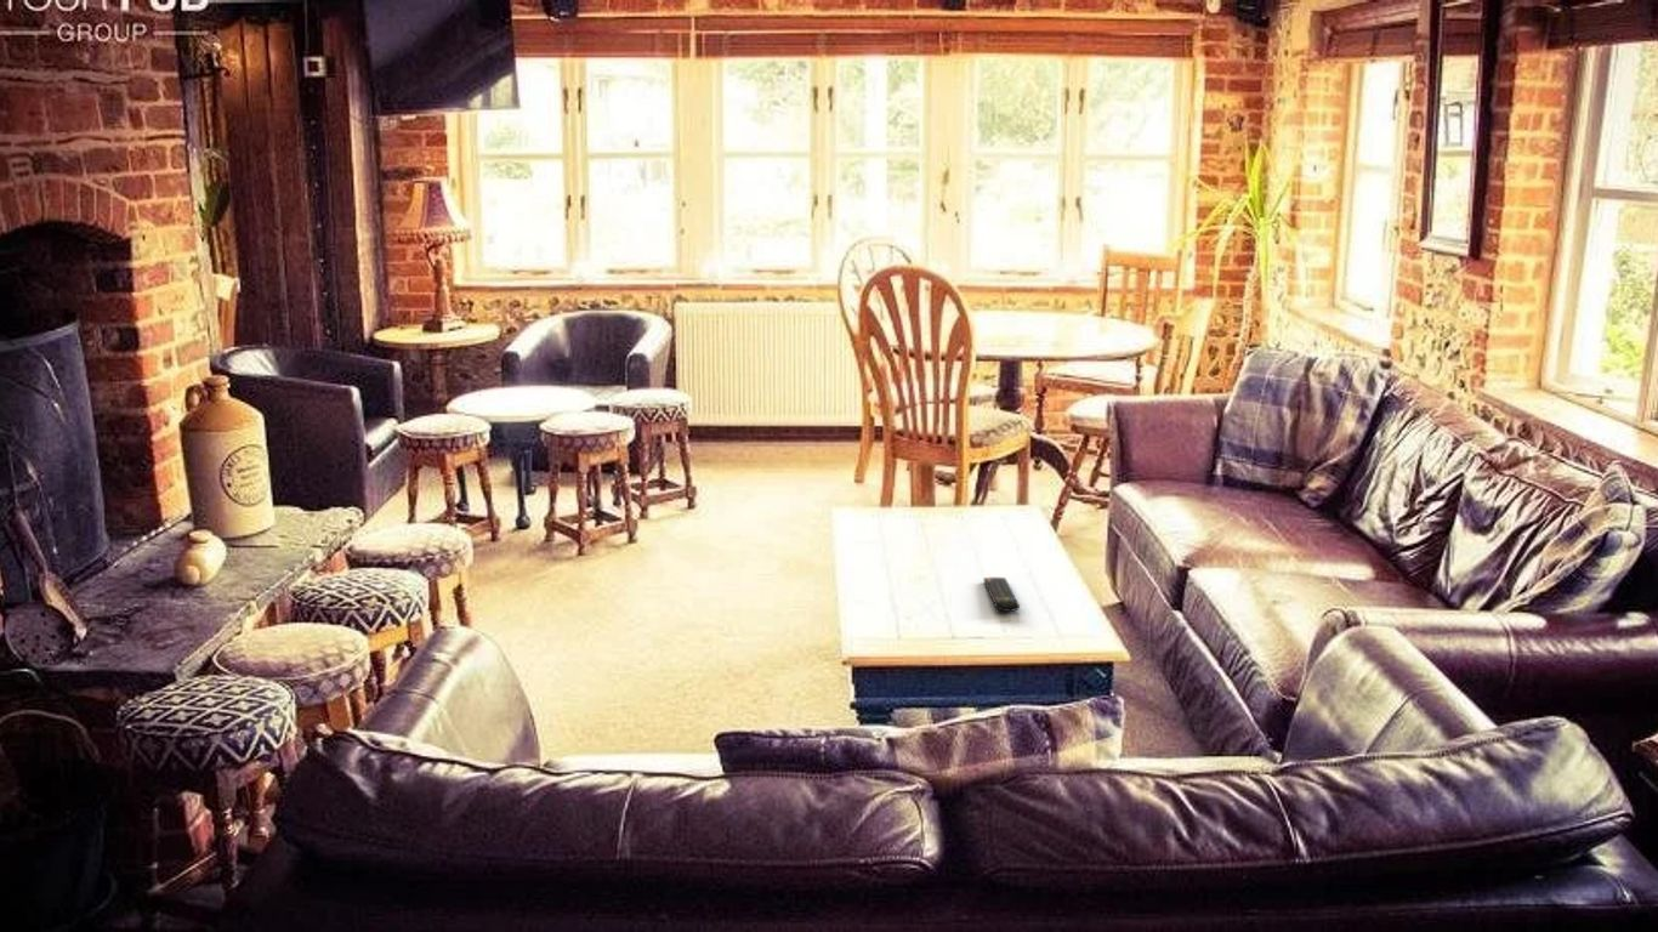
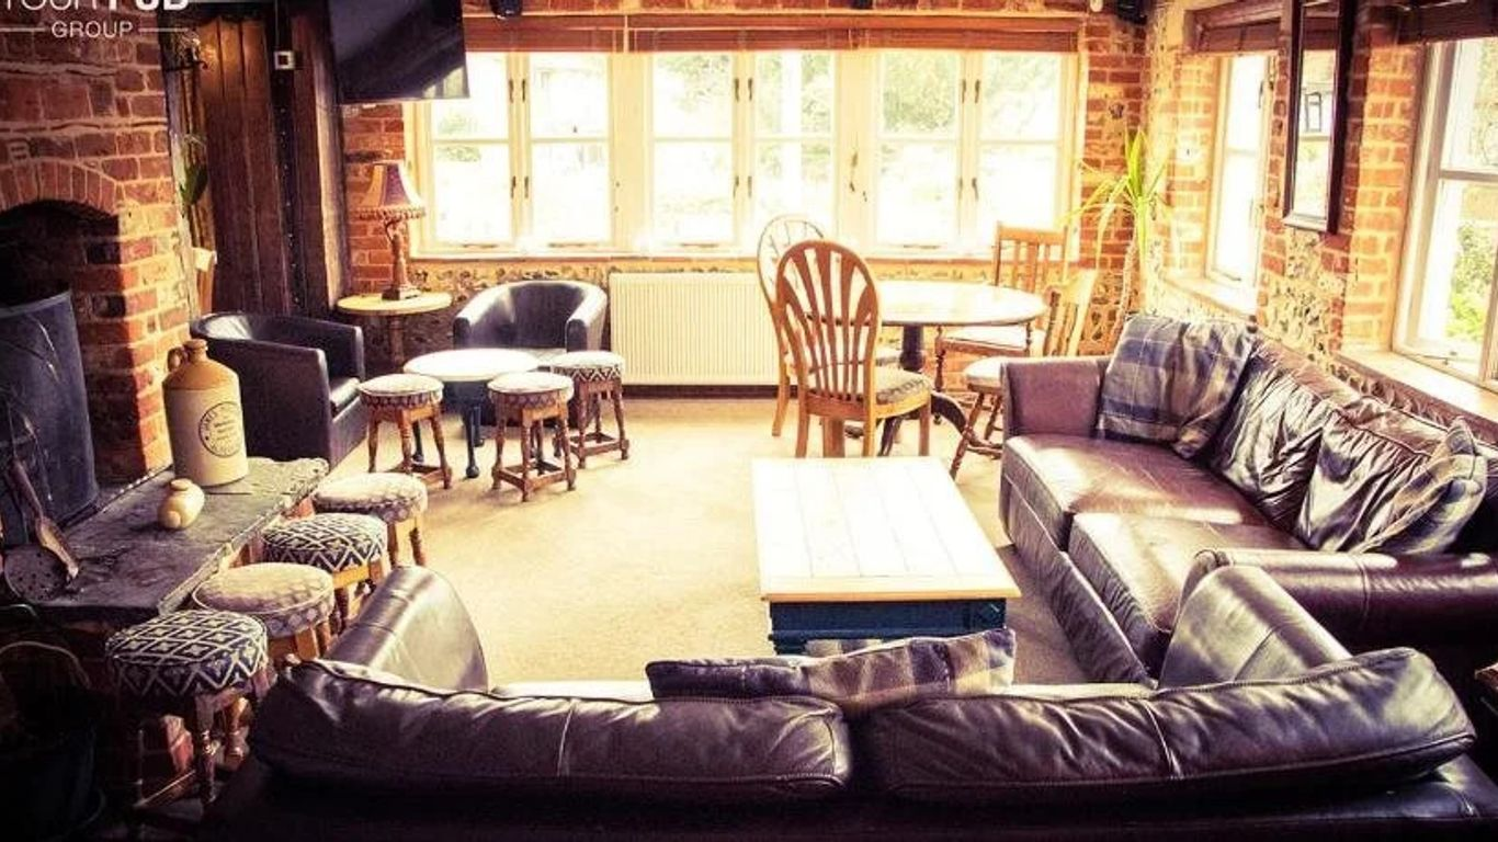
- remote control [982,576,1021,613]
